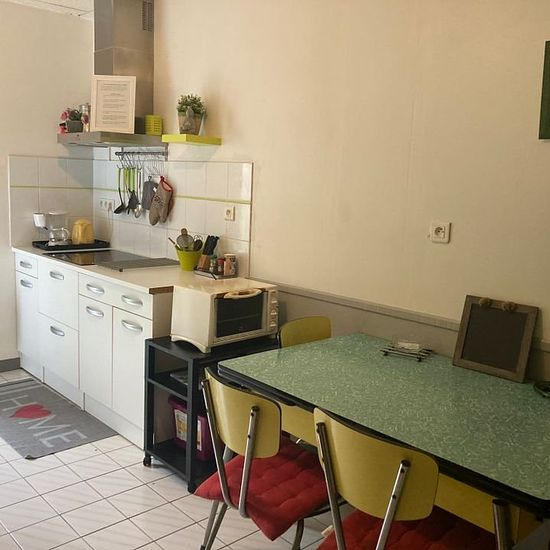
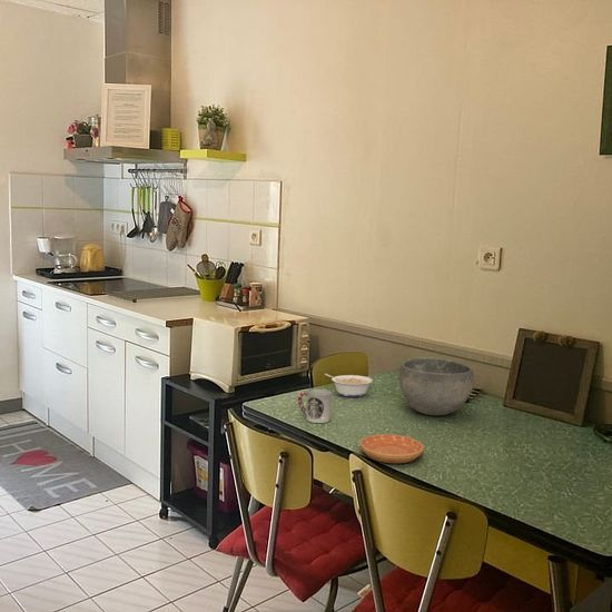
+ cup [297,388,333,424]
+ legume [324,373,374,397]
+ saucer [359,433,425,464]
+ bowl [398,356,475,416]
